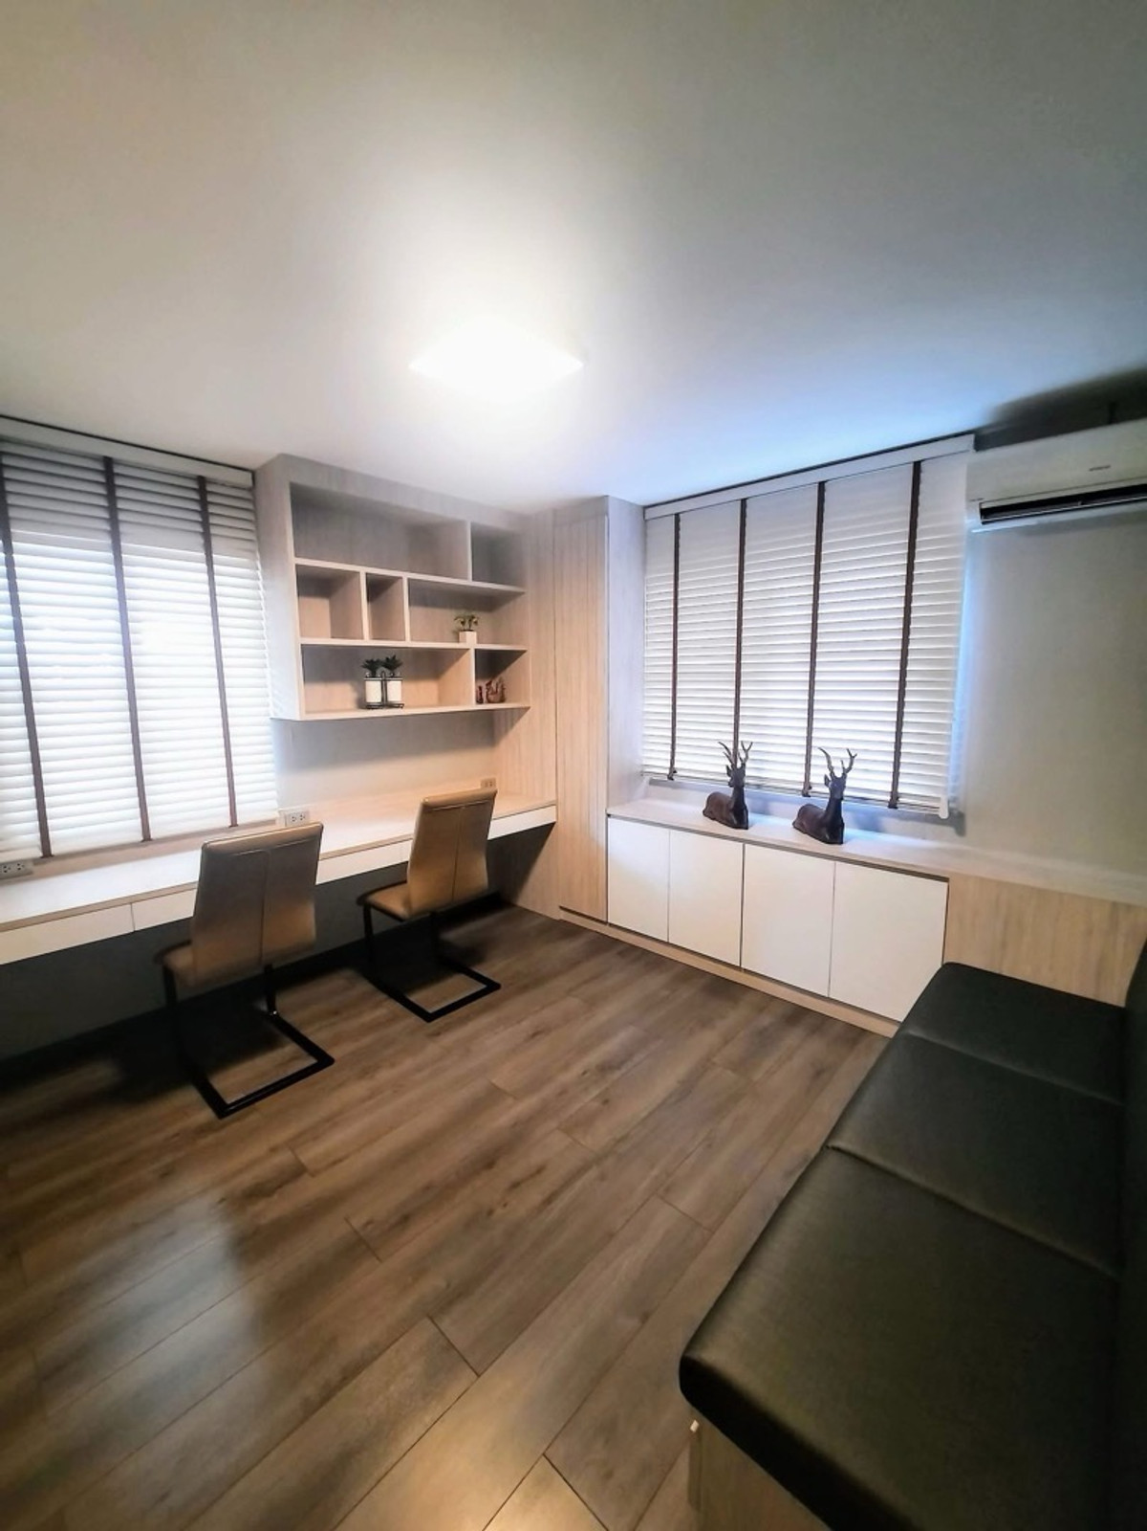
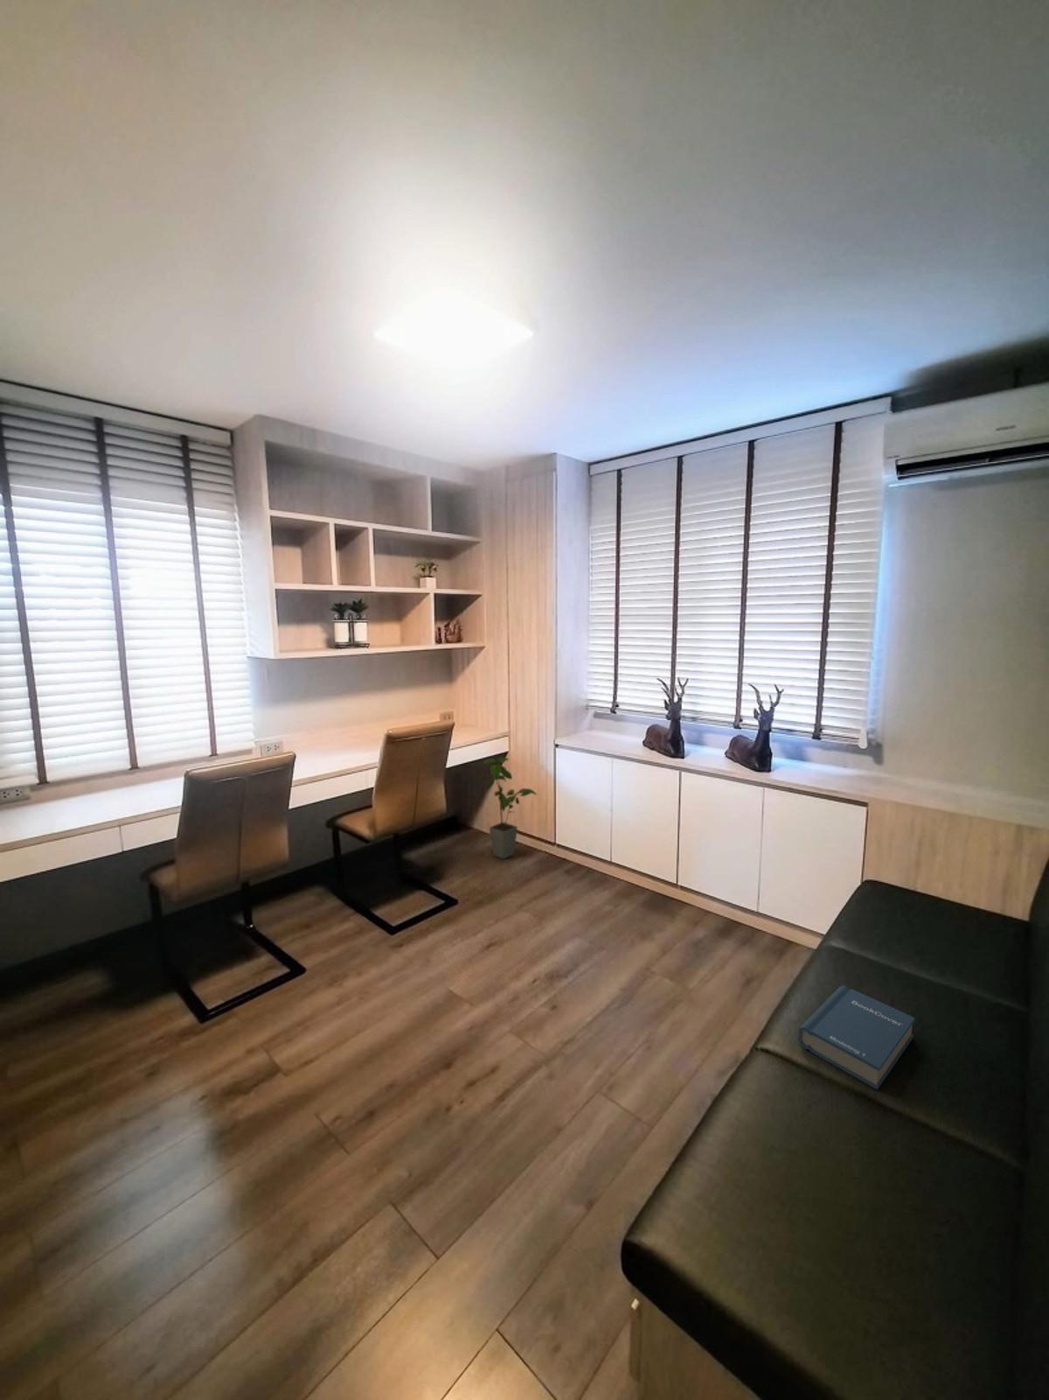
+ house plant [482,757,539,860]
+ hardback book [798,984,916,1090]
